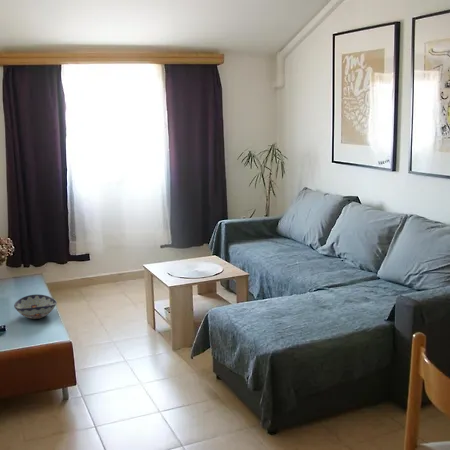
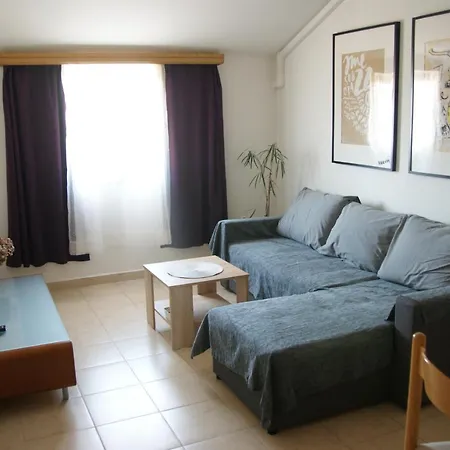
- decorative bowl [13,294,58,320]
